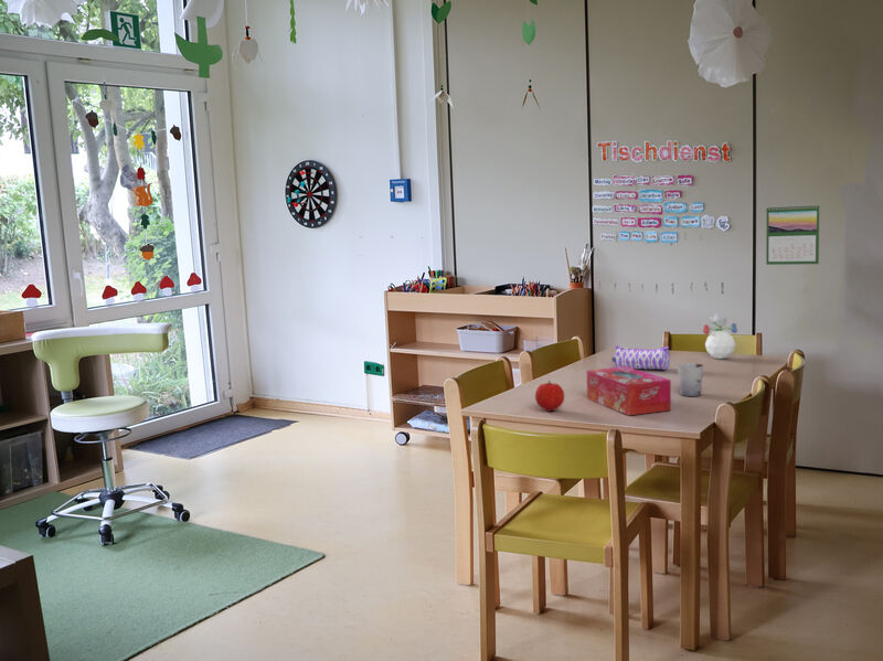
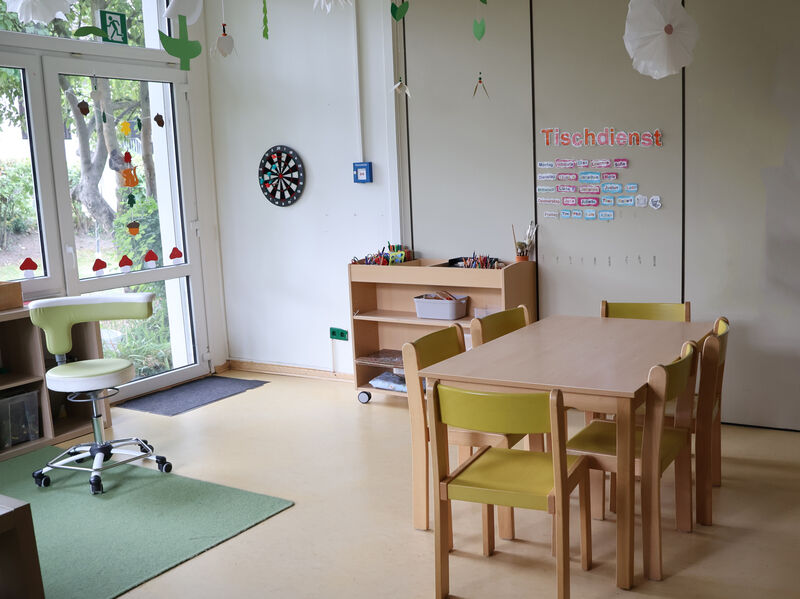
- pencil case [610,344,671,371]
- tissue box [586,366,672,416]
- cup [677,362,704,397]
- toy figurine [702,312,738,360]
- fruit [534,380,565,412]
- calendar [765,203,820,266]
